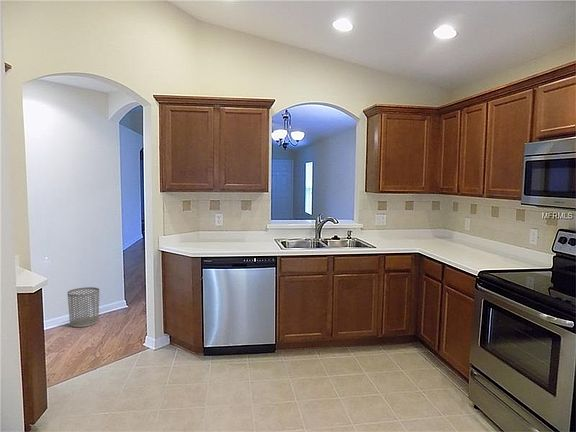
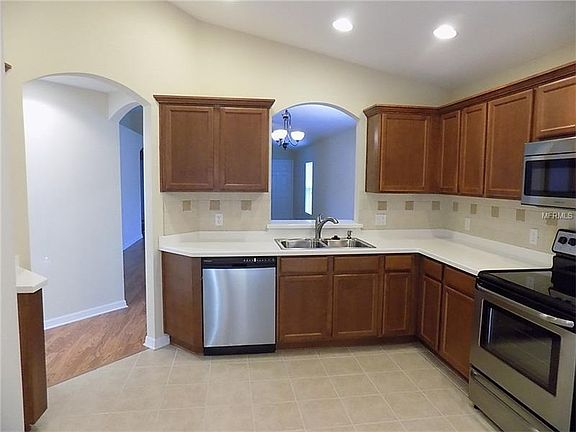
- waste bin [67,286,100,328]
